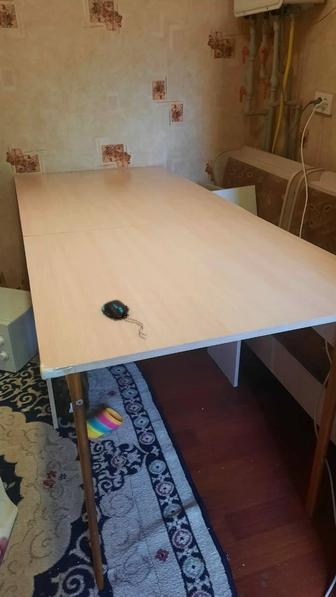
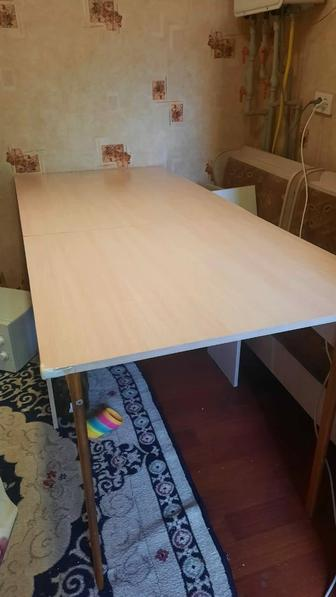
- mouse [101,299,147,337]
